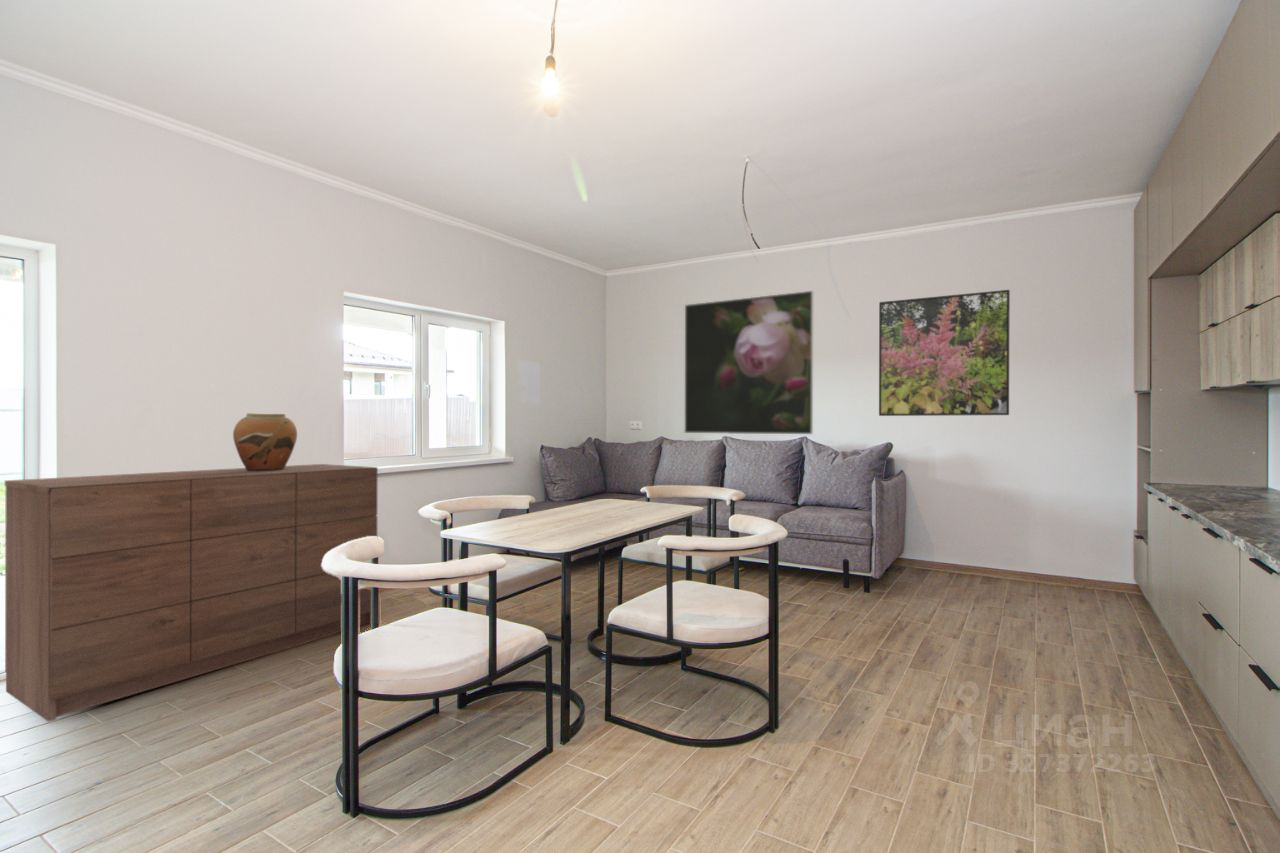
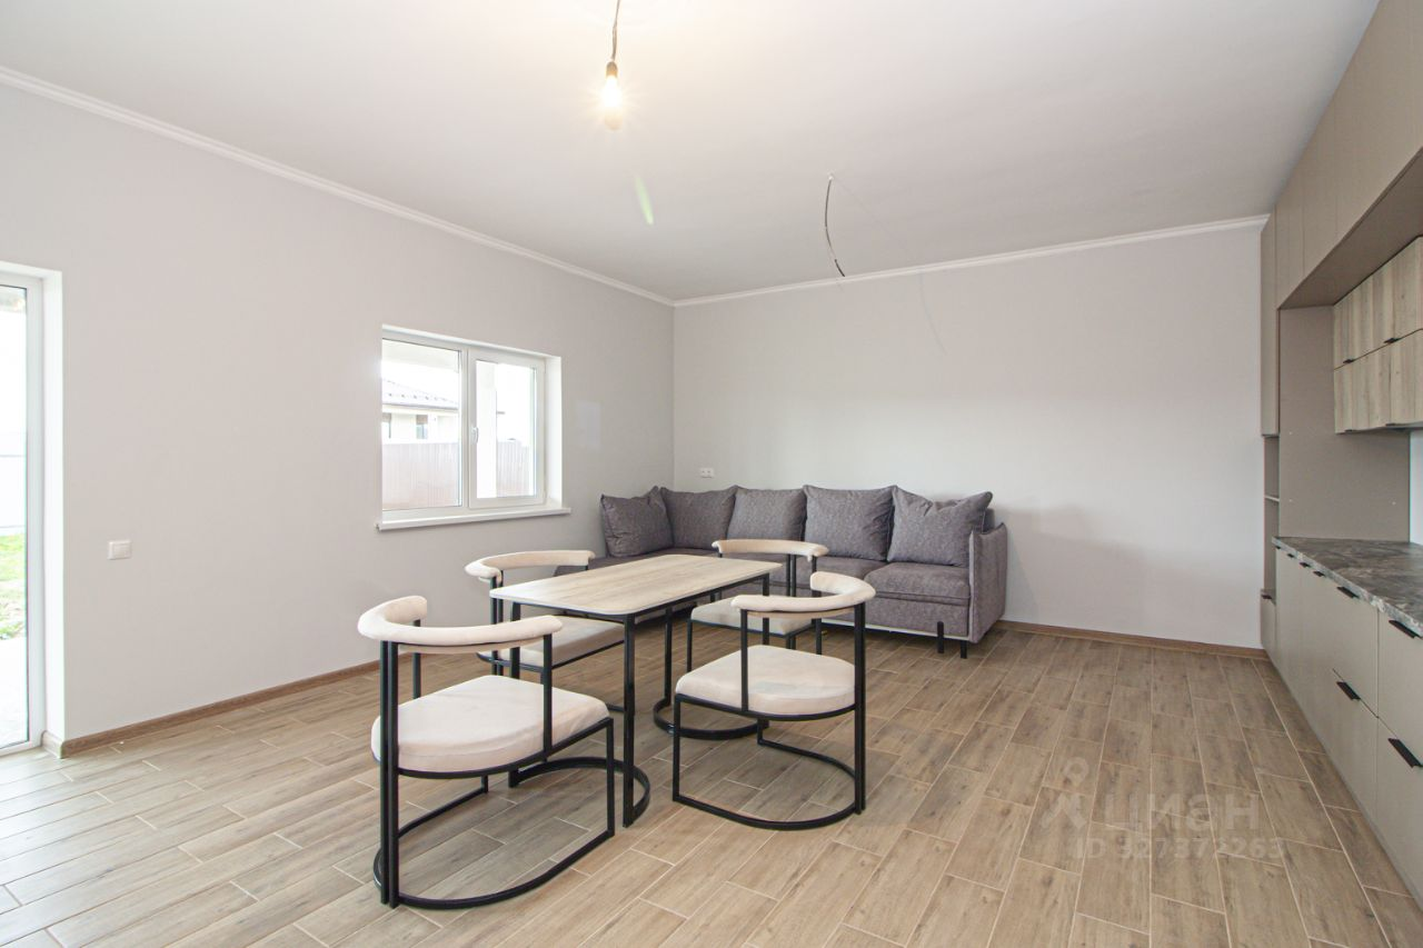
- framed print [683,290,814,435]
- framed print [878,289,1011,417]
- dresser [4,463,379,723]
- vase [232,412,298,471]
